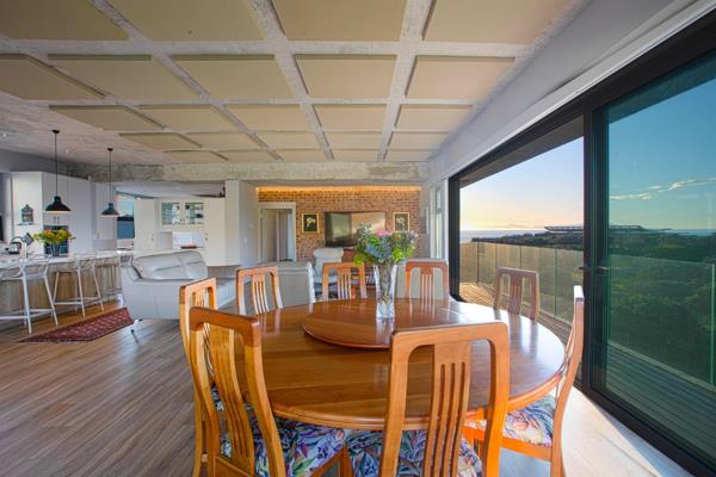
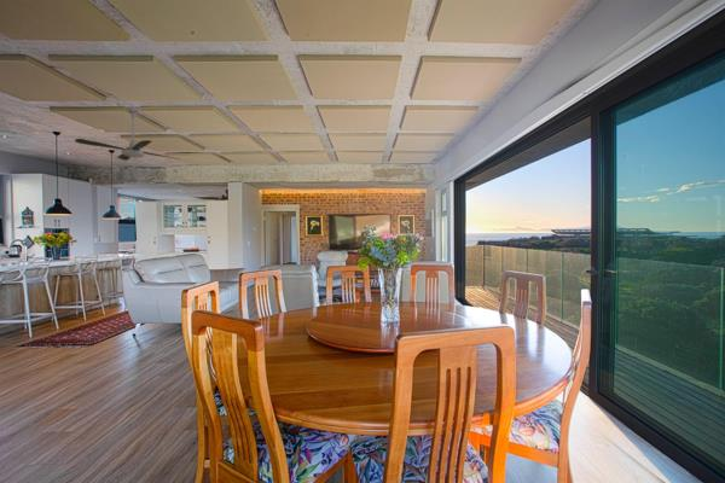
+ ceiling fan [74,105,180,162]
